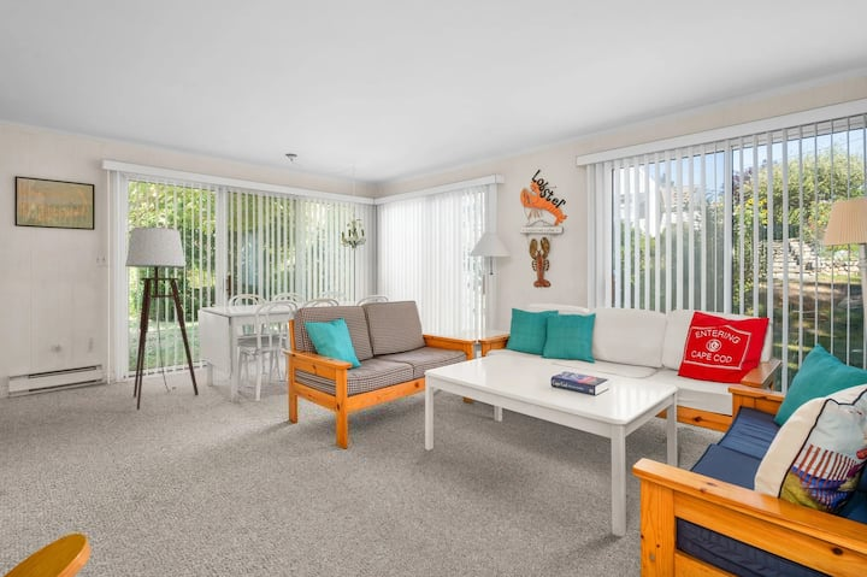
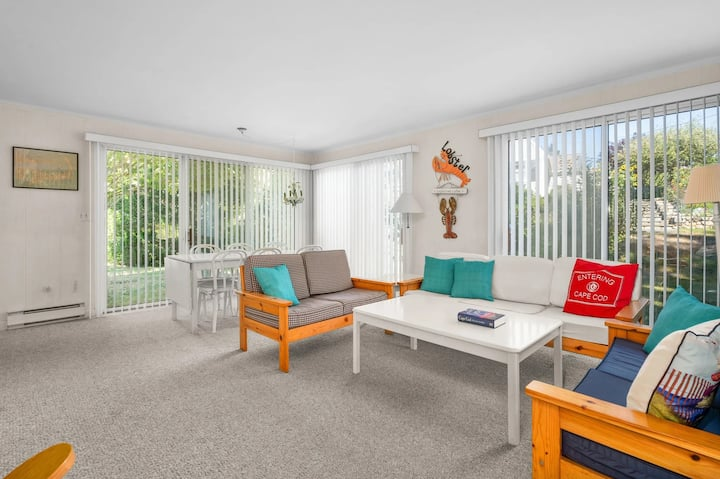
- floor lamp [124,226,200,411]
